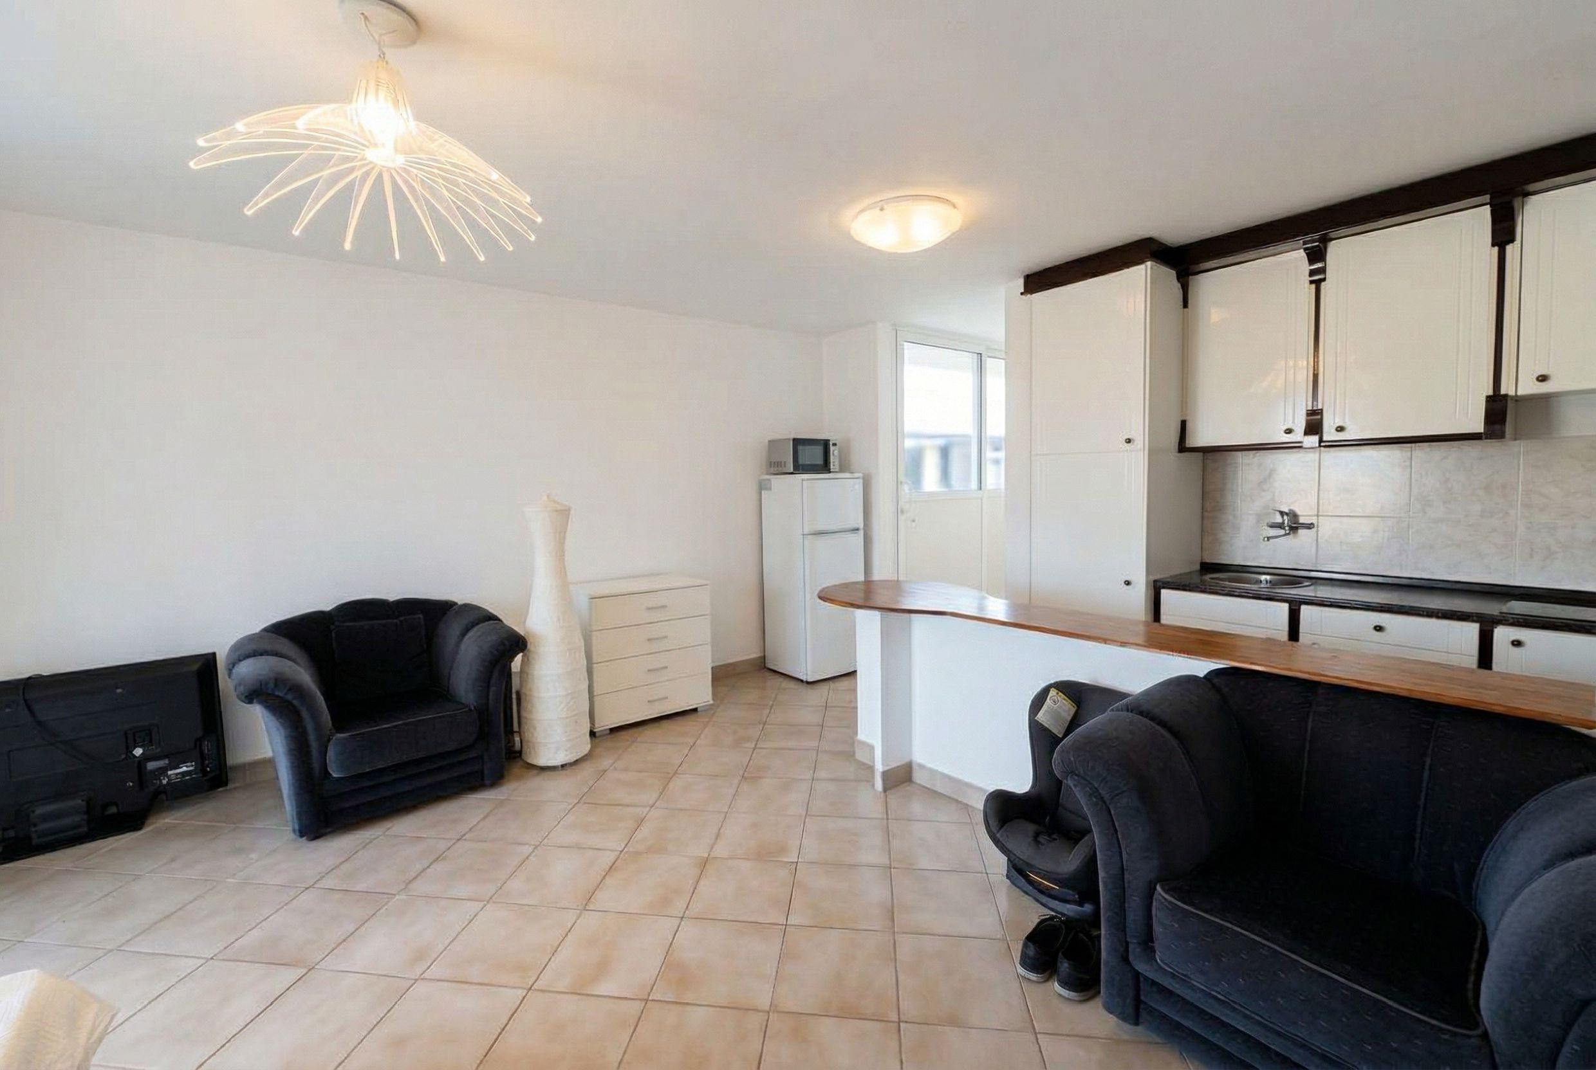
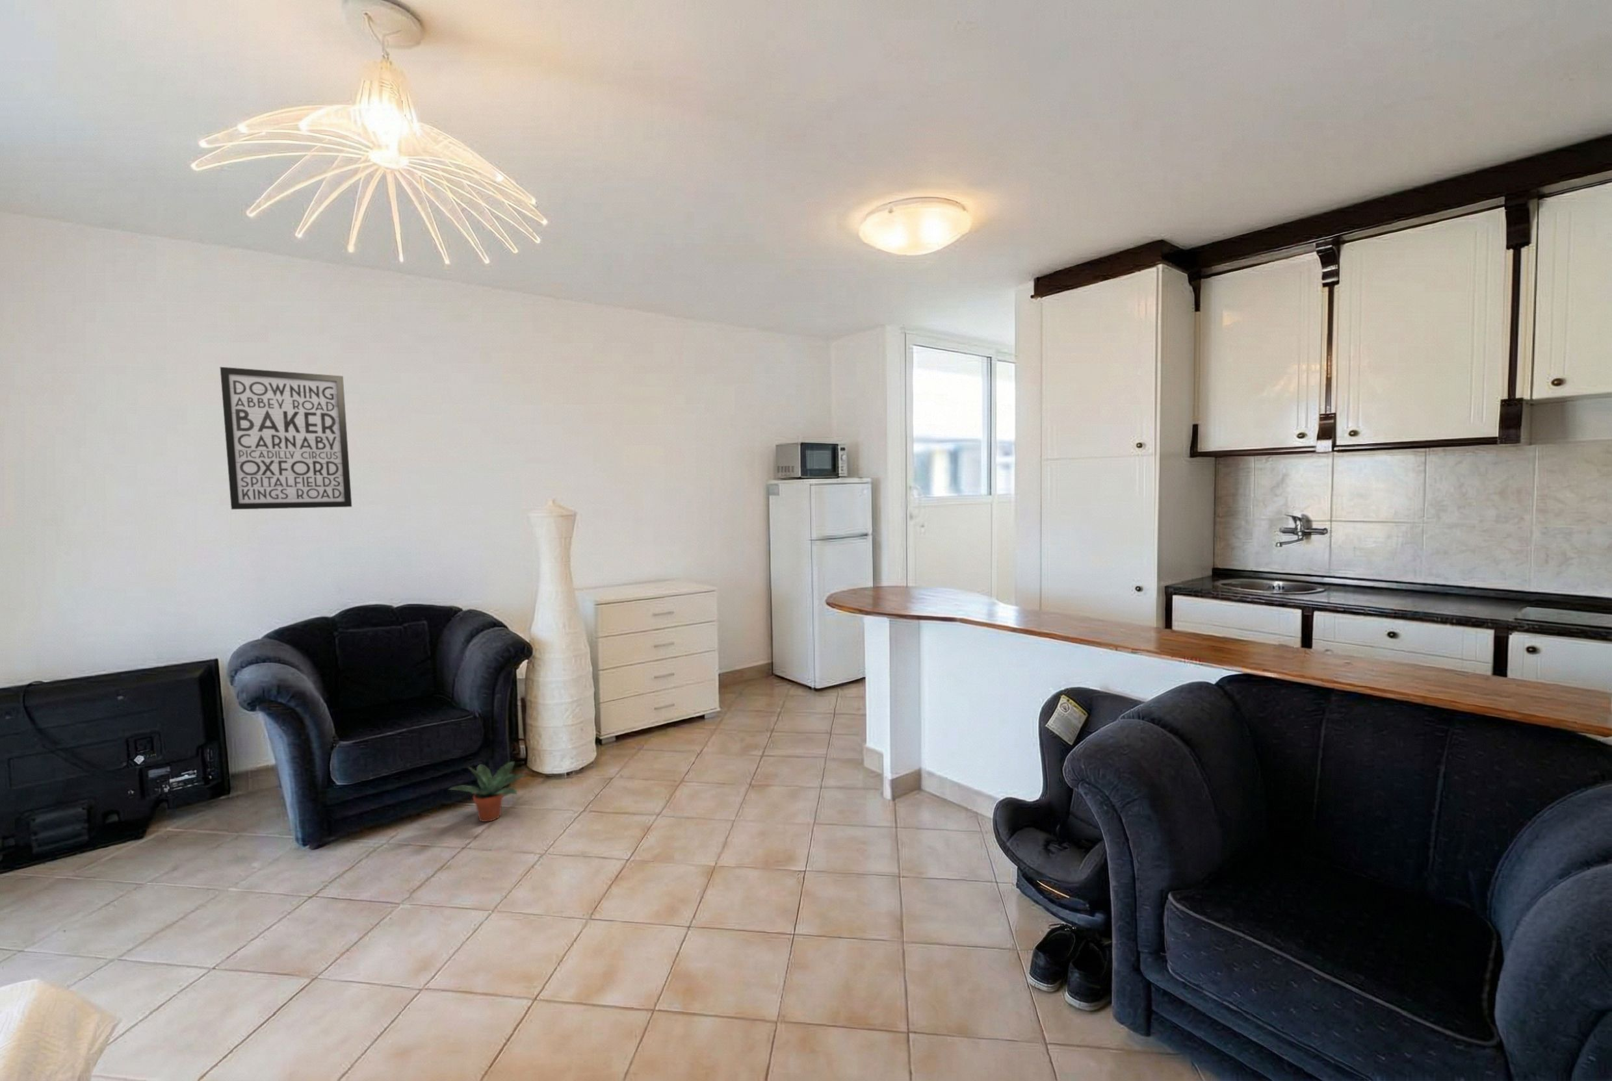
+ potted plant [448,761,527,823]
+ wall art [220,367,352,510]
